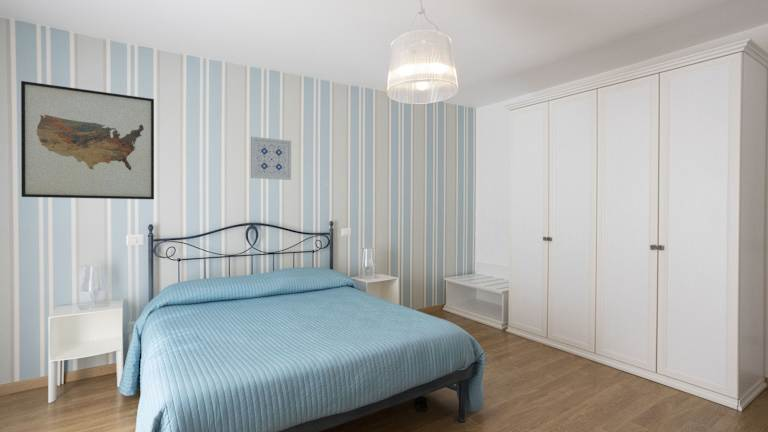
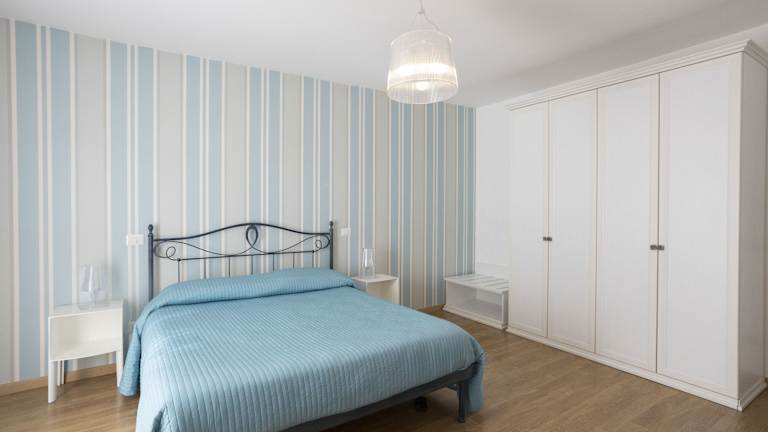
- wall art [250,136,292,181]
- wall art [20,80,155,200]
